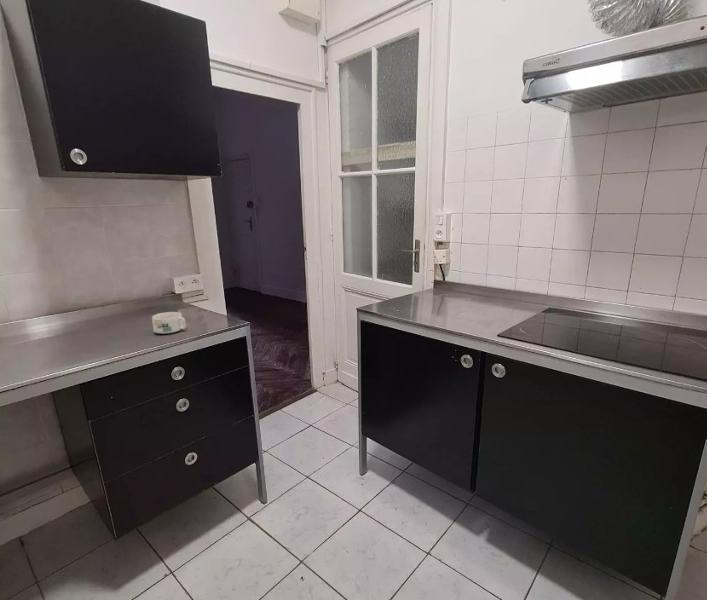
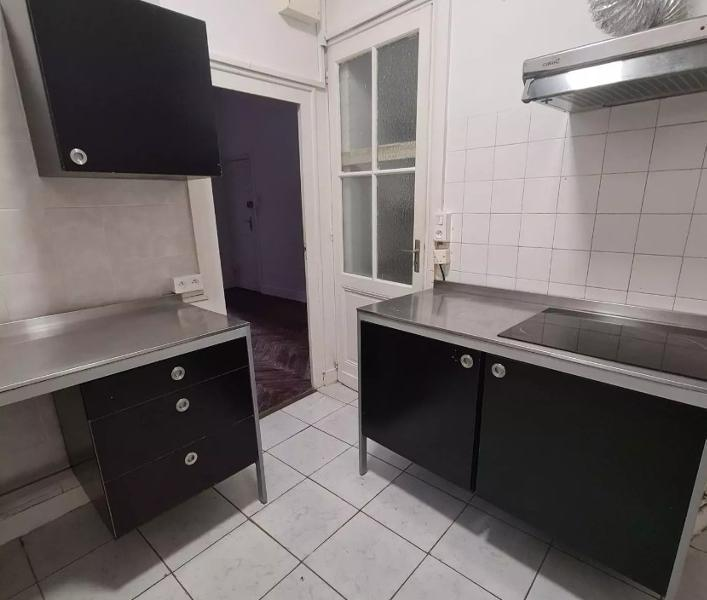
- mug [151,311,187,334]
